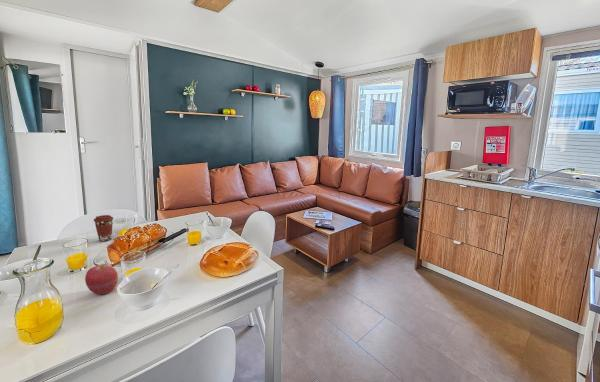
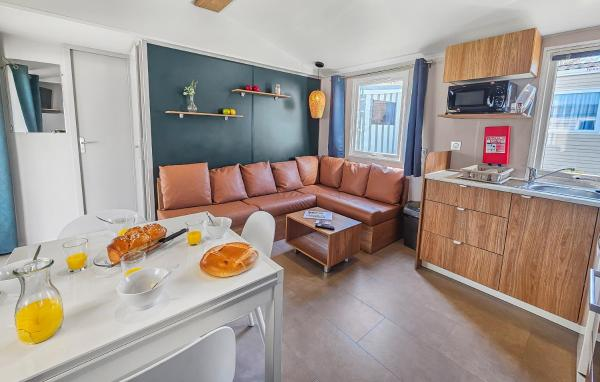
- coffee cup [93,214,114,242]
- apple [84,263,119,295]
